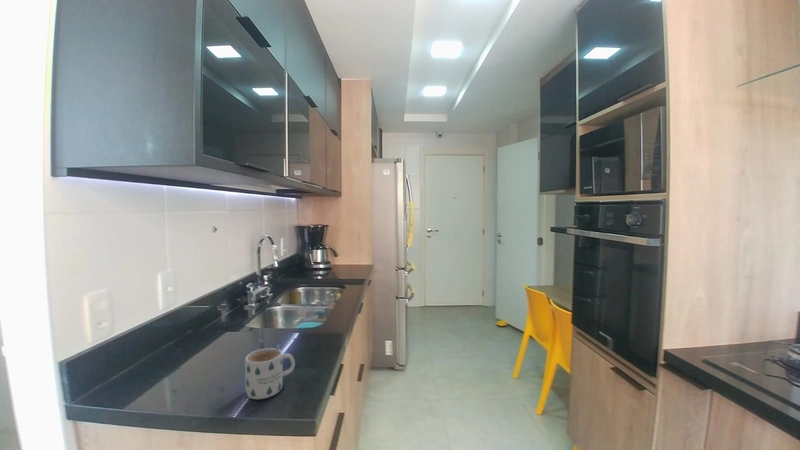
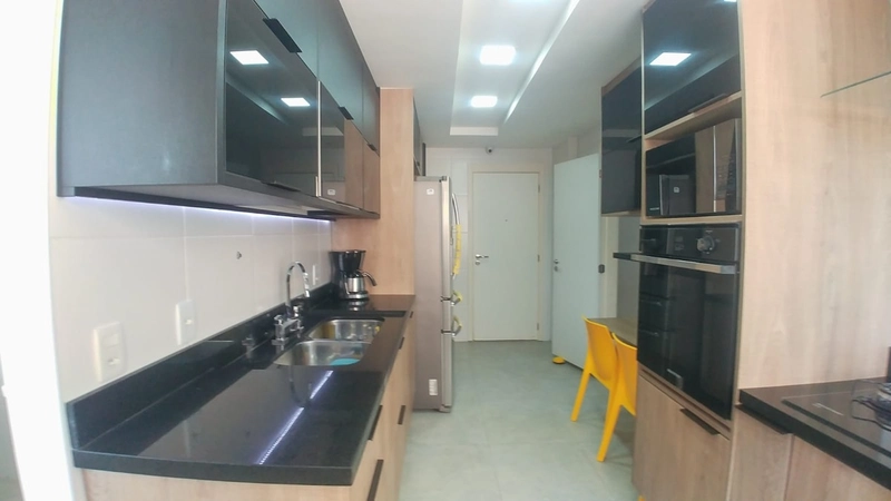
- mug [244,347,296,400]
